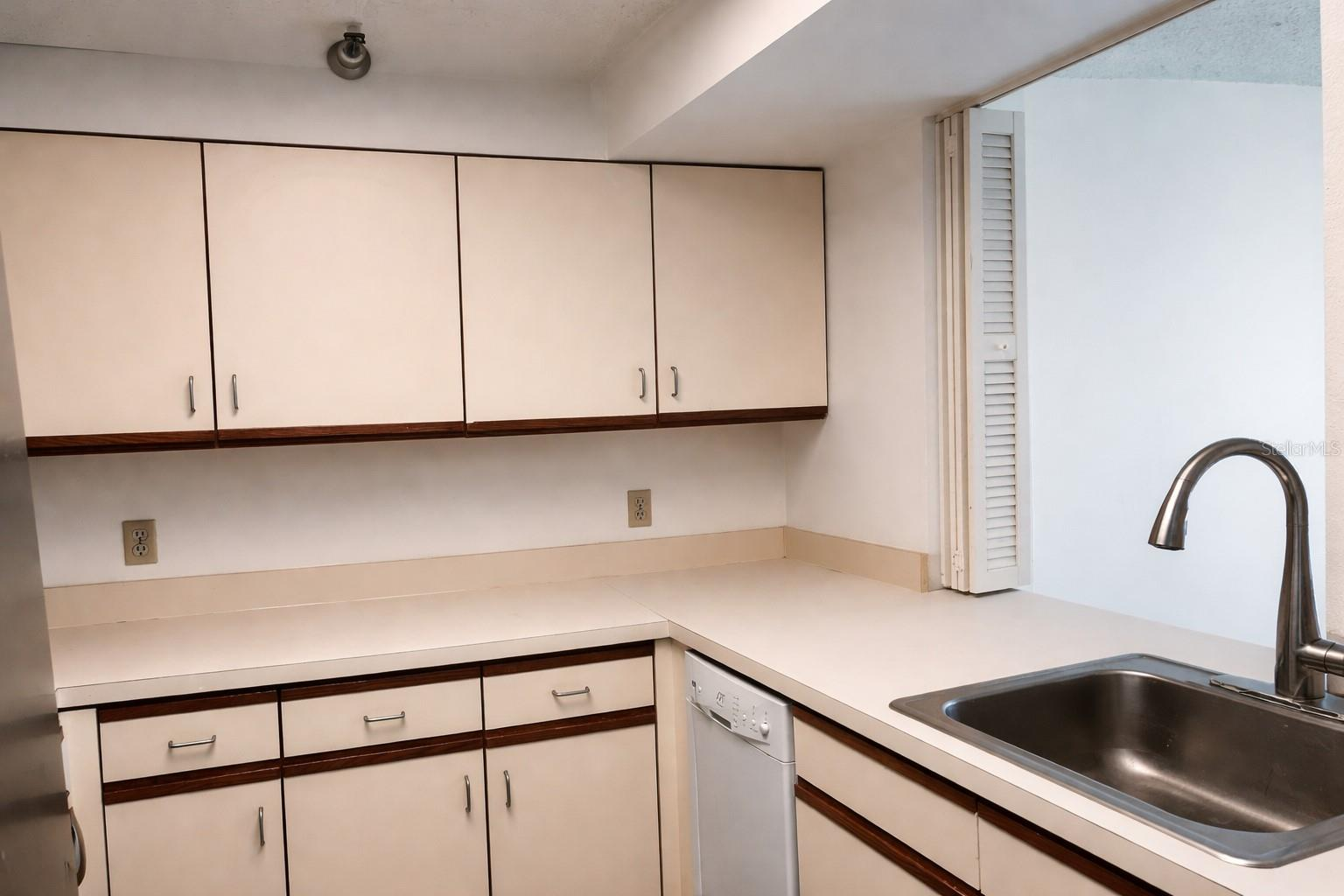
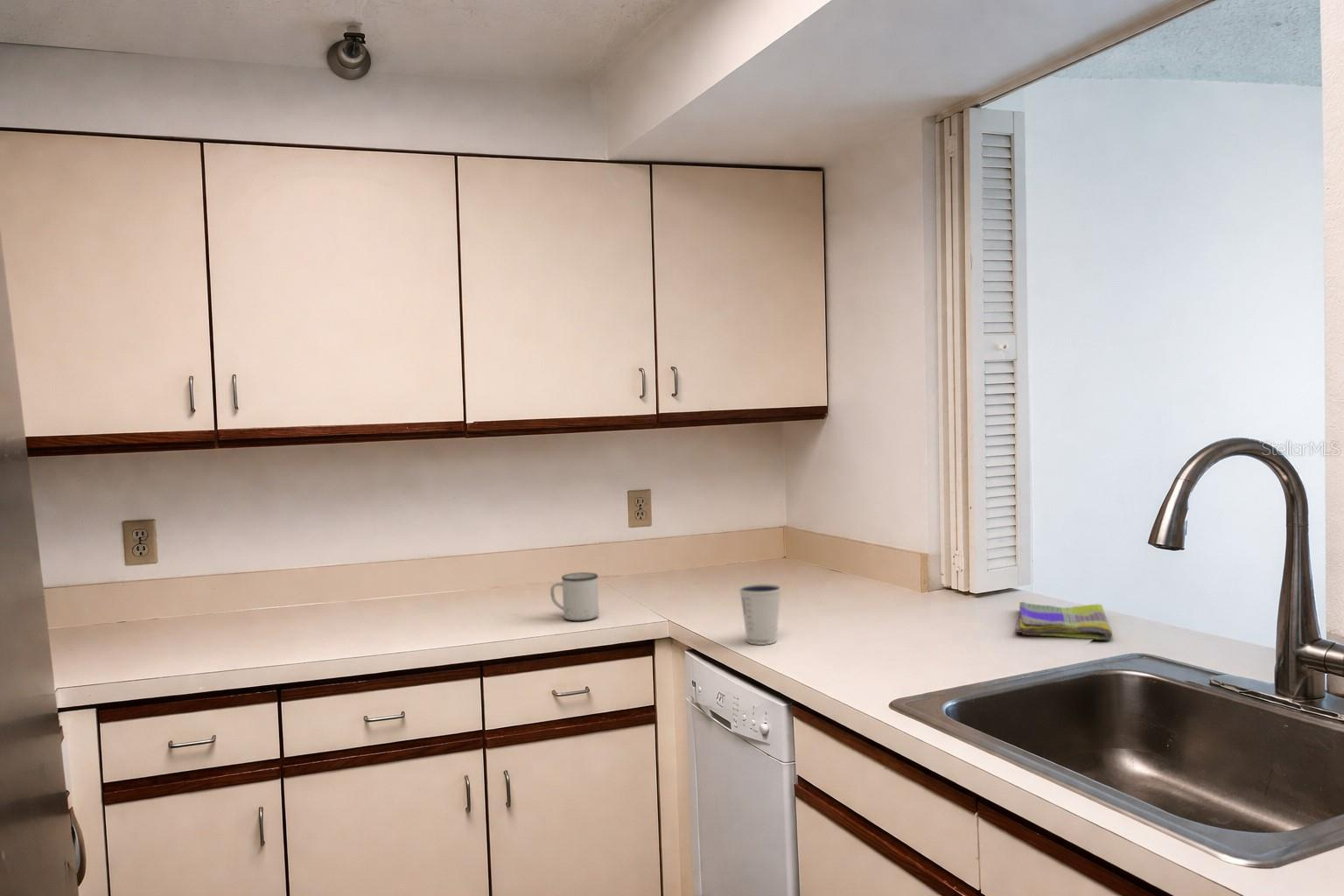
+ dixie cup [738,583,782,646]
+ mug [549,571,599,621]
+ dish towel [1014,601,1113,641]
